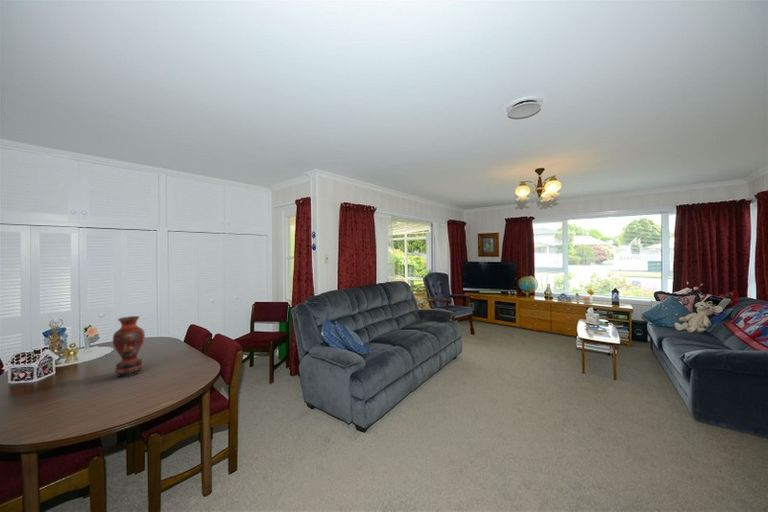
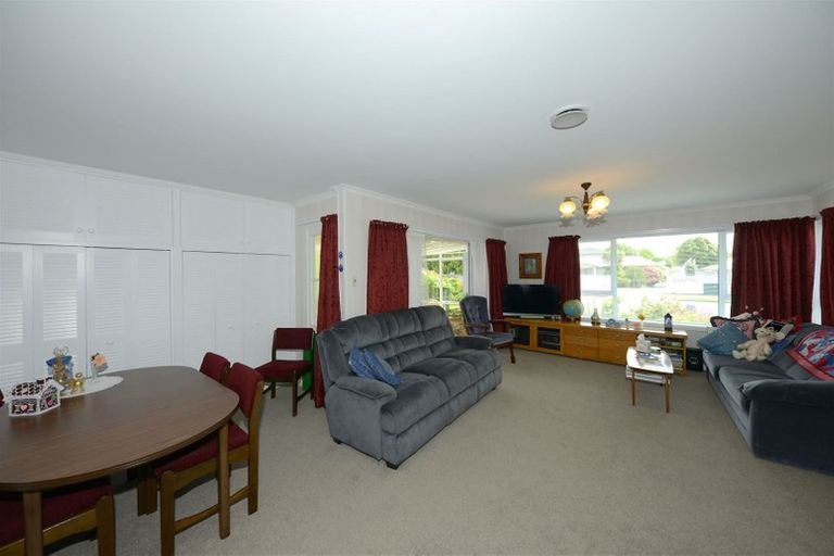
- vase [112,315,146,378]
